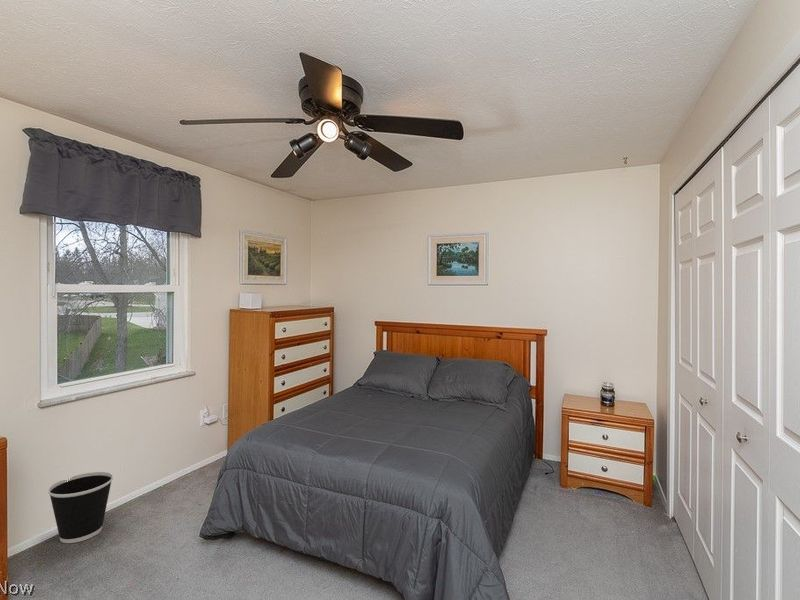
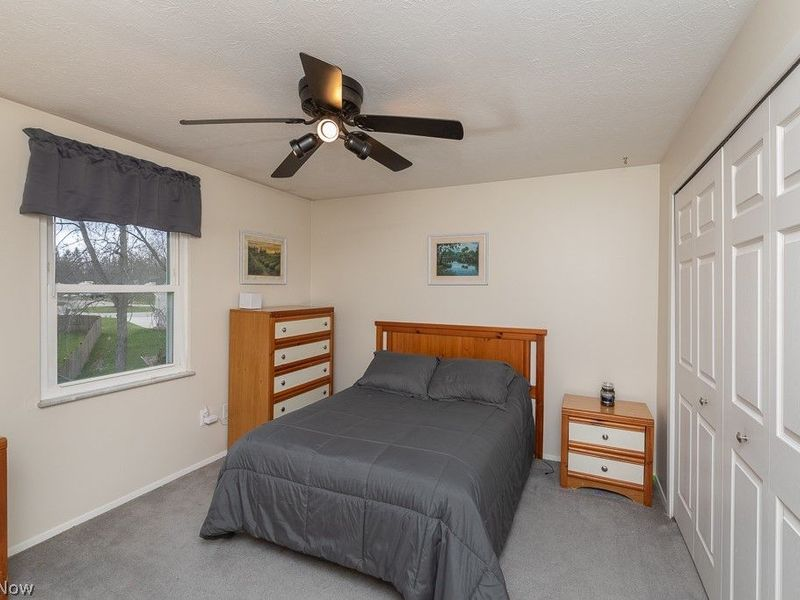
- wastebasket [47,471,114,544]
